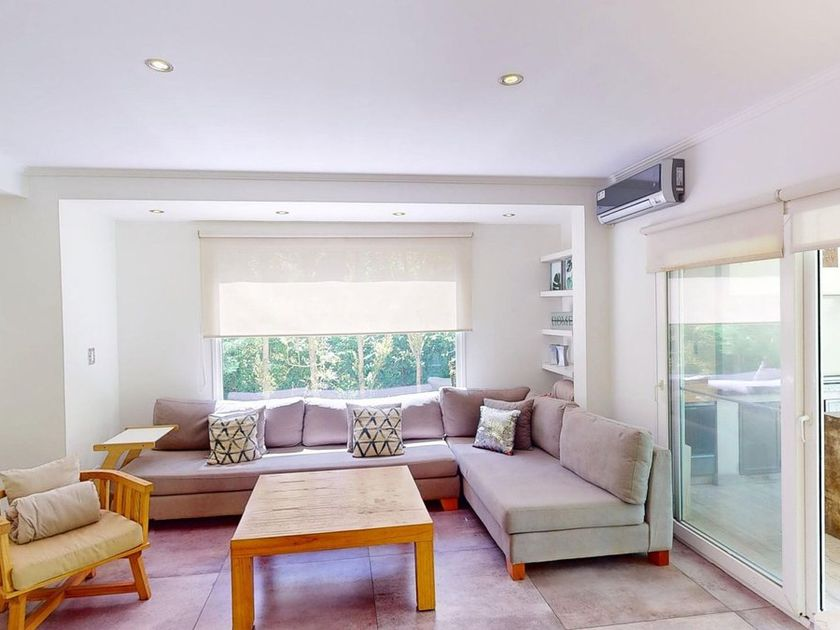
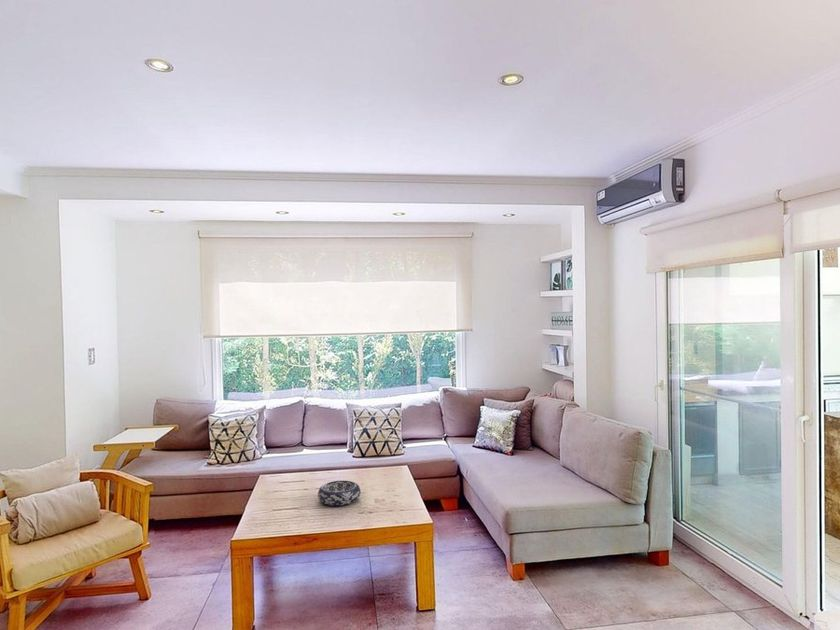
+ decorative bowl [317,480,362,507]
